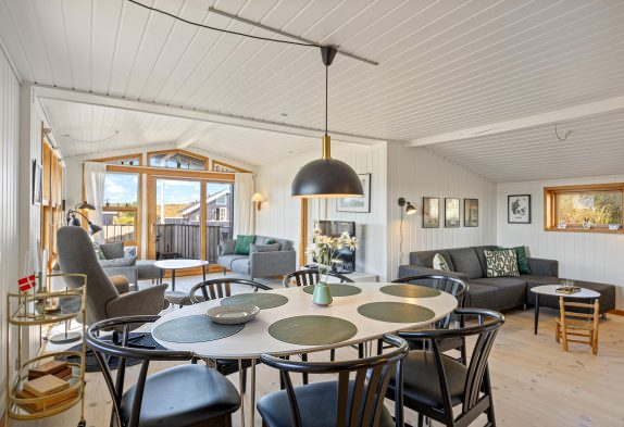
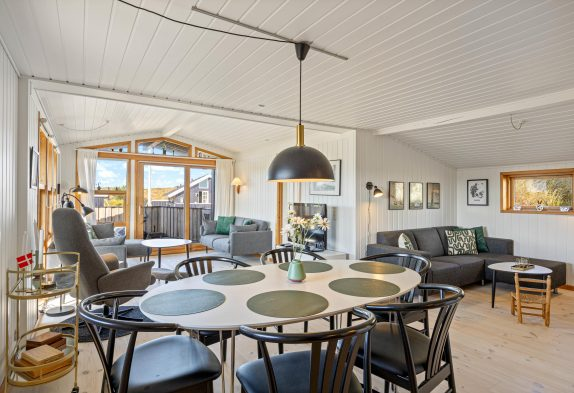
- plate [204,303,261,325]
